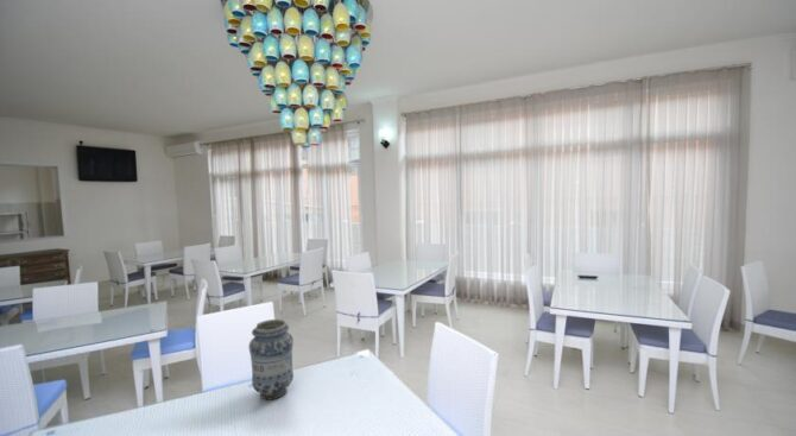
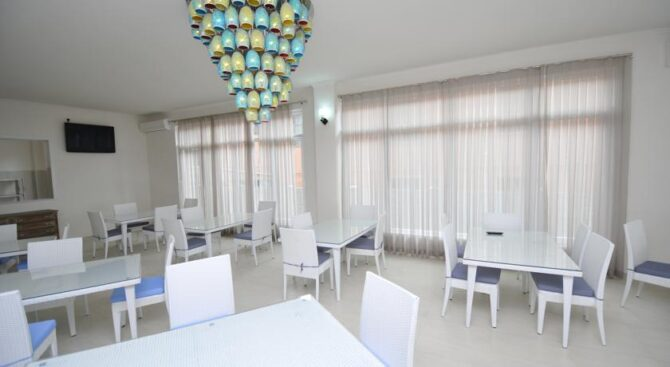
- vase [247,318,295,402]
